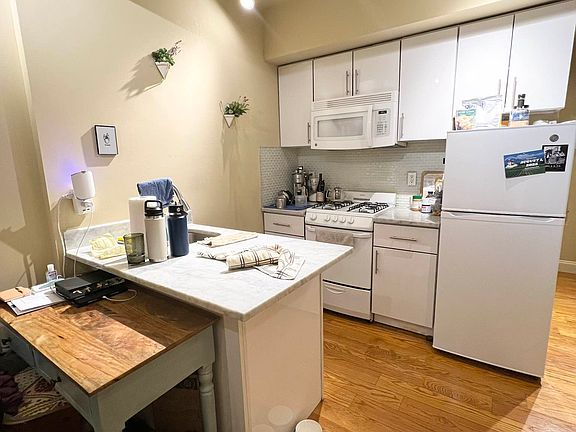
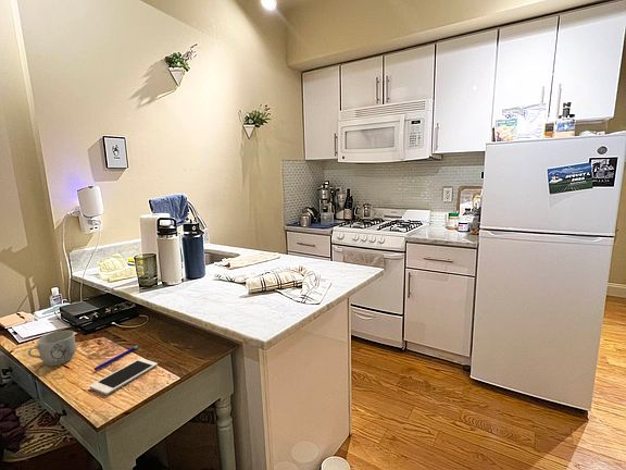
+ mug [27,330,77,367]
+ cell phone [89,357,159,396]
+ pen [93,345,139,372]
